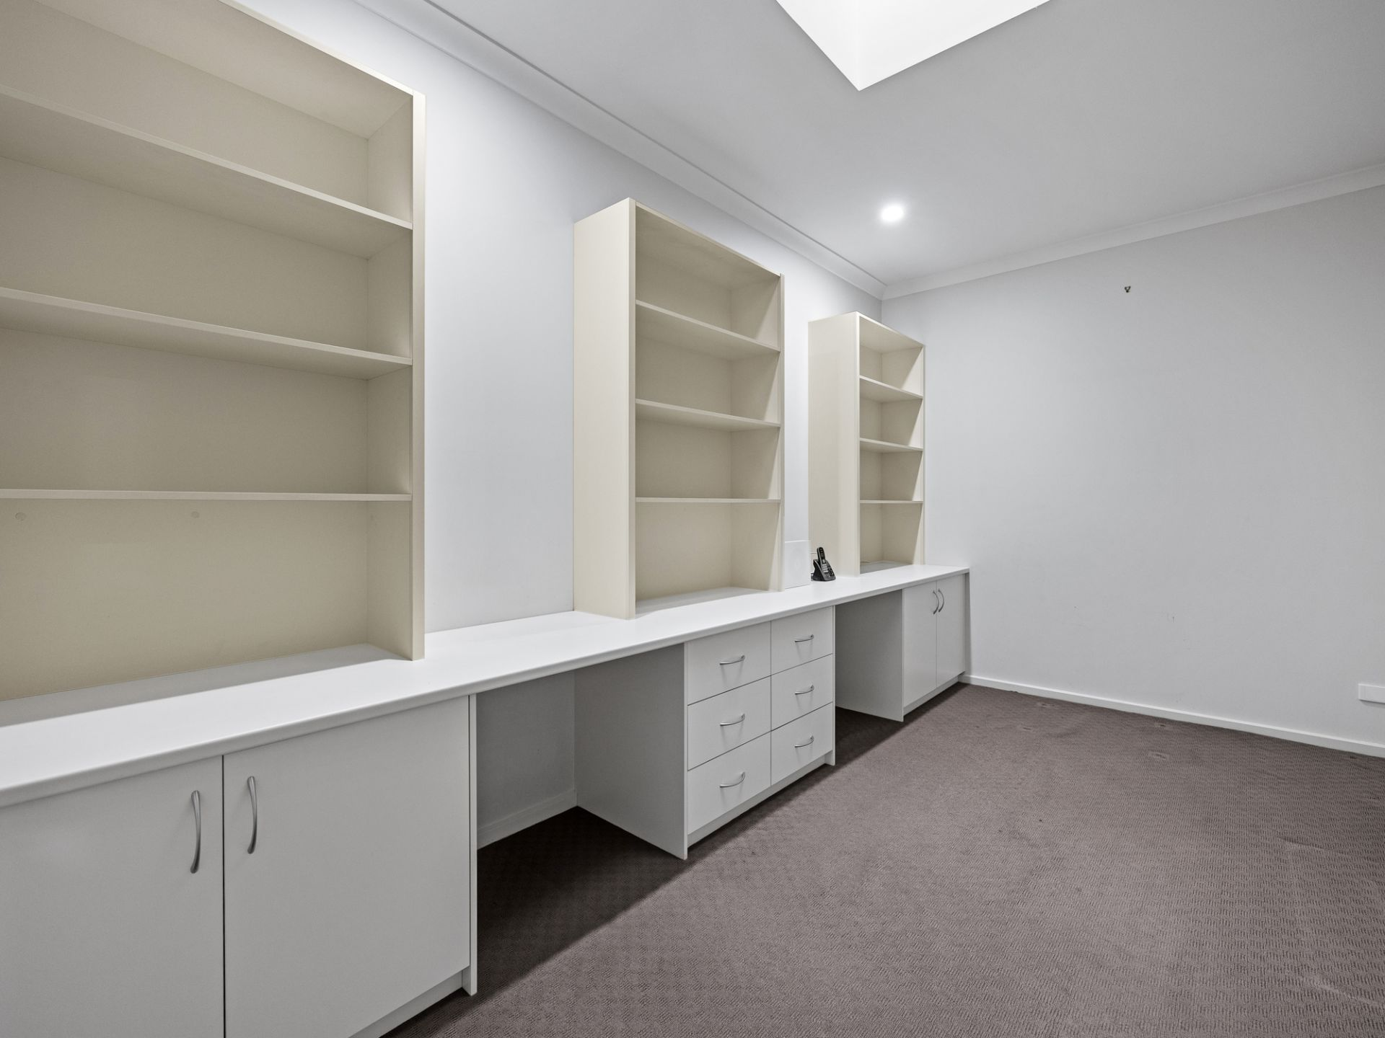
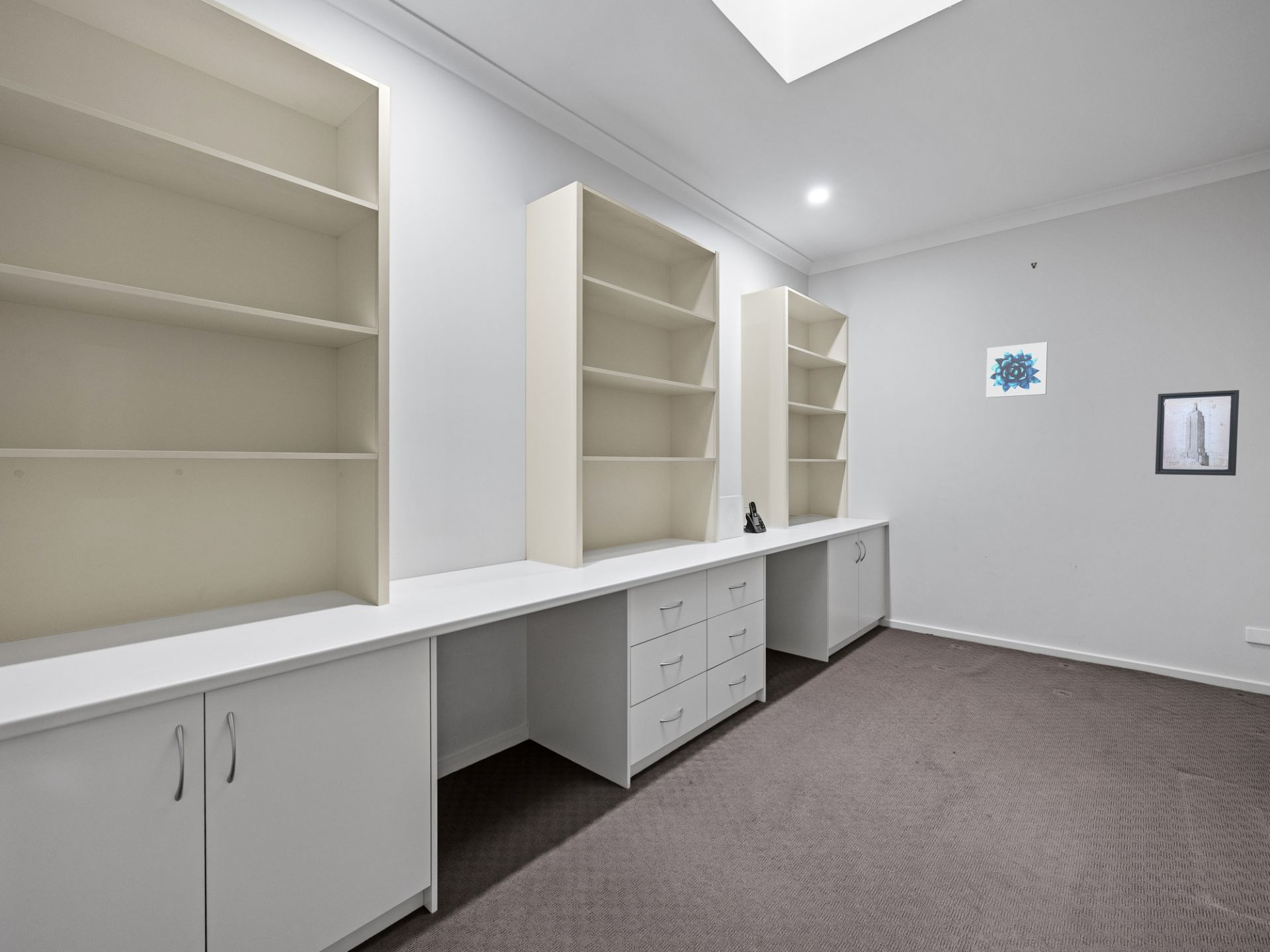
+ wall art [1154,389,1240,477]
+ wall art [986,341,1048,398]
